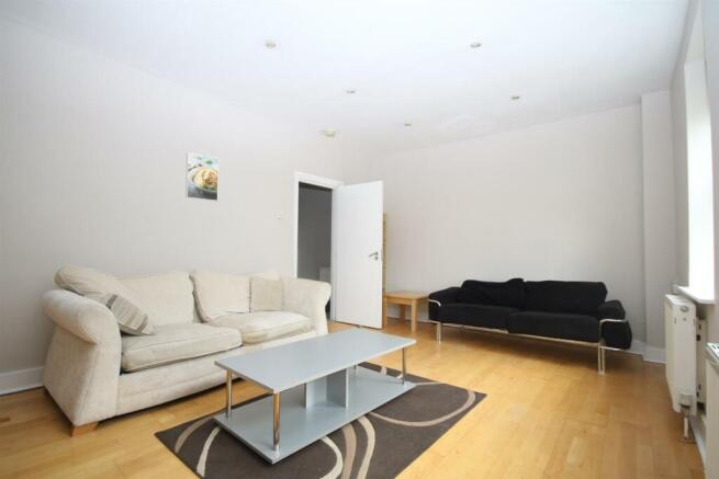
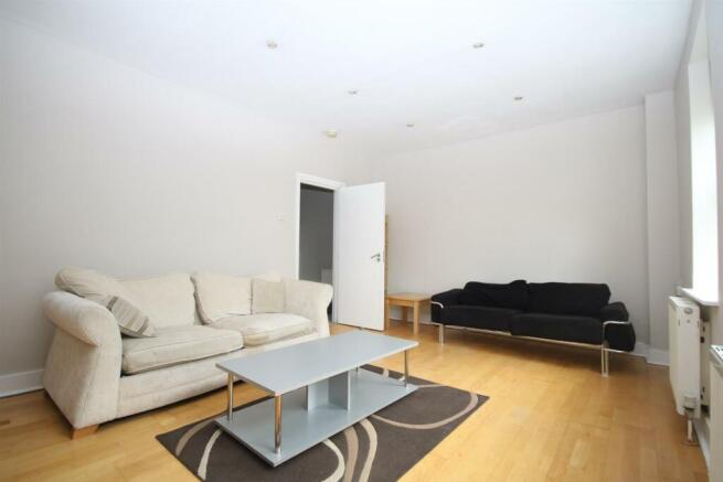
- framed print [184,151,220,203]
